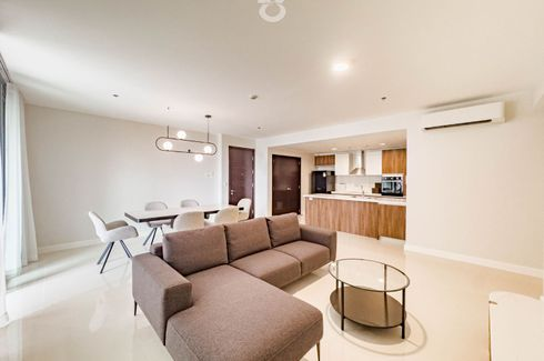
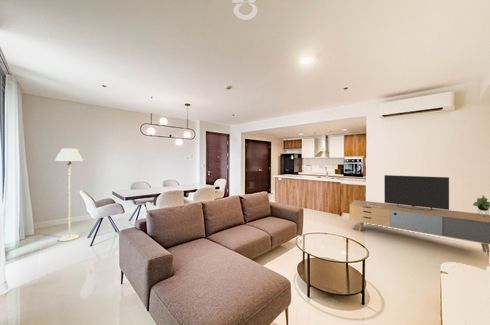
+ media console [348,174,490,258]
+ floor lamp [54,147,83,242]
